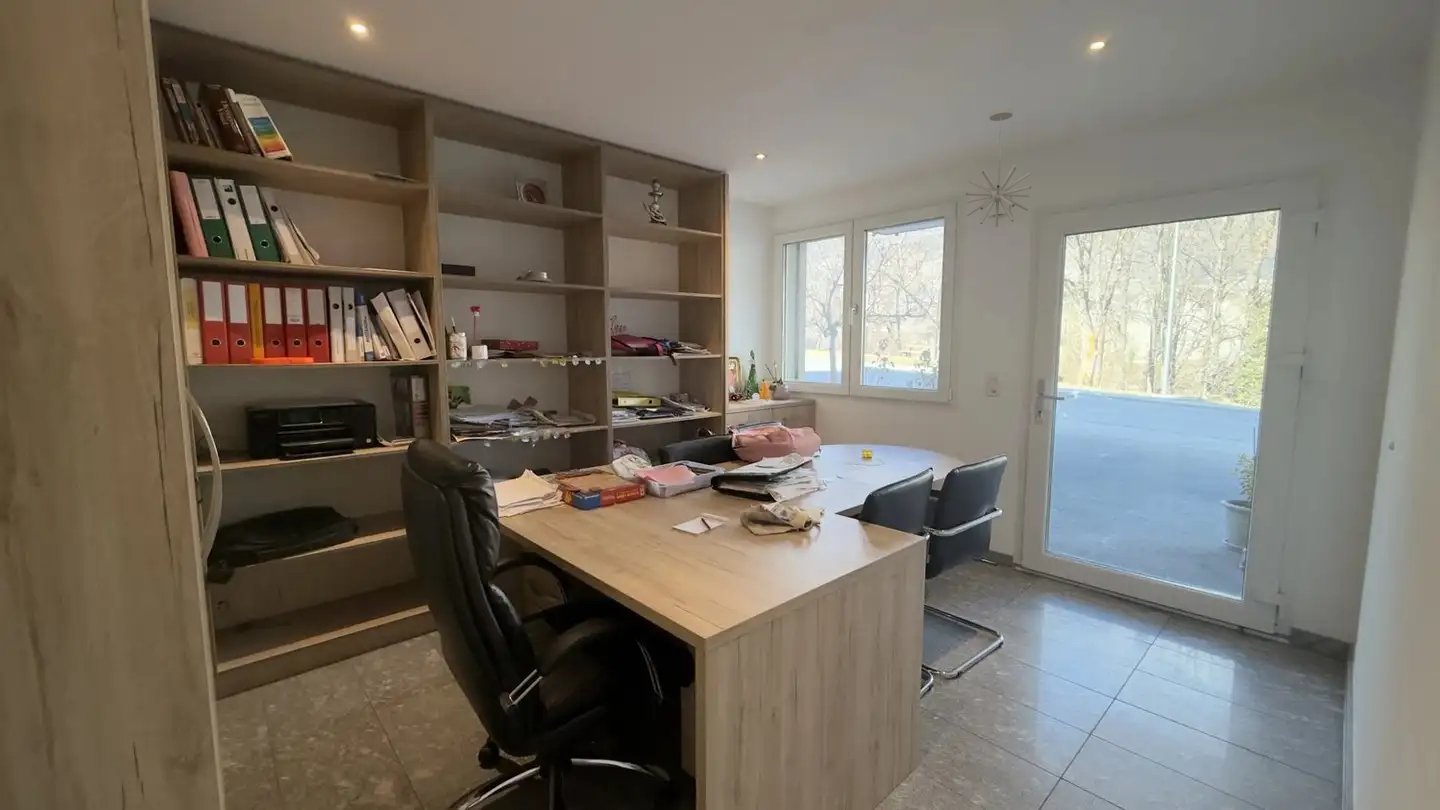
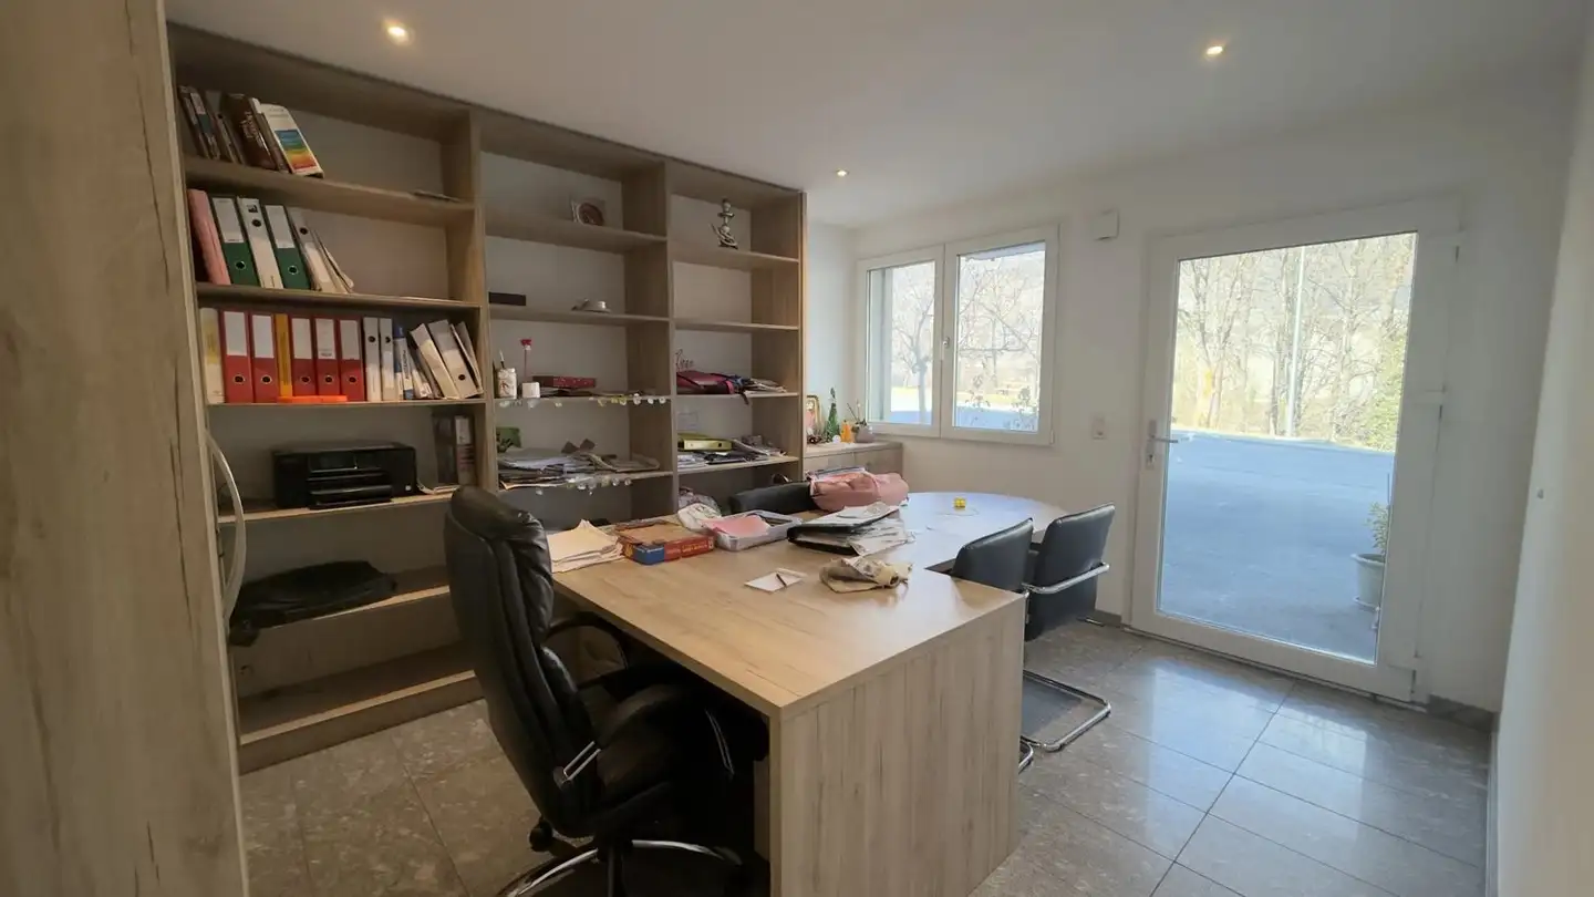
- pendant light [965,107,1032,228]
